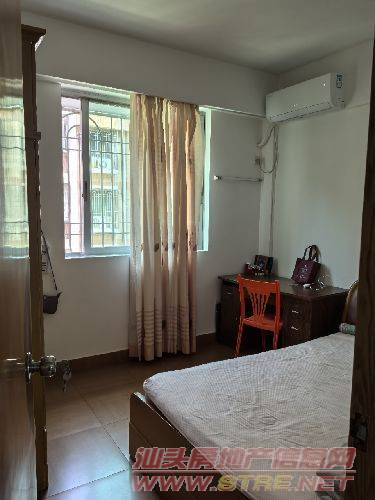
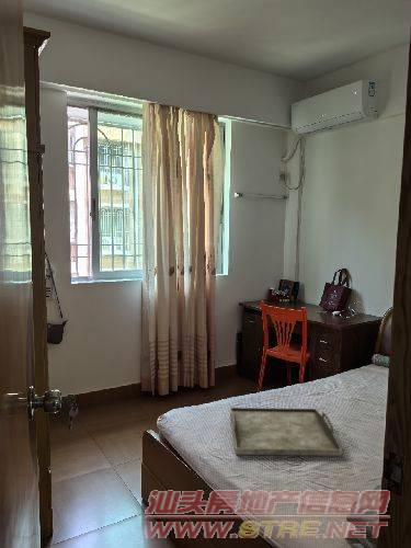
+ serving tray [229,407,343,457]
